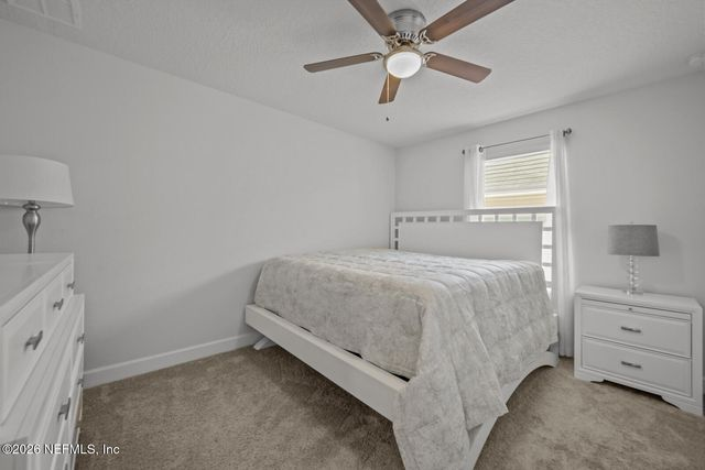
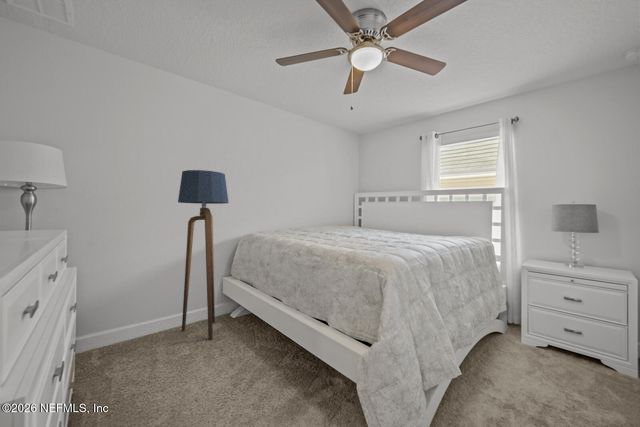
+ floor lamp [177,169,230,341]
